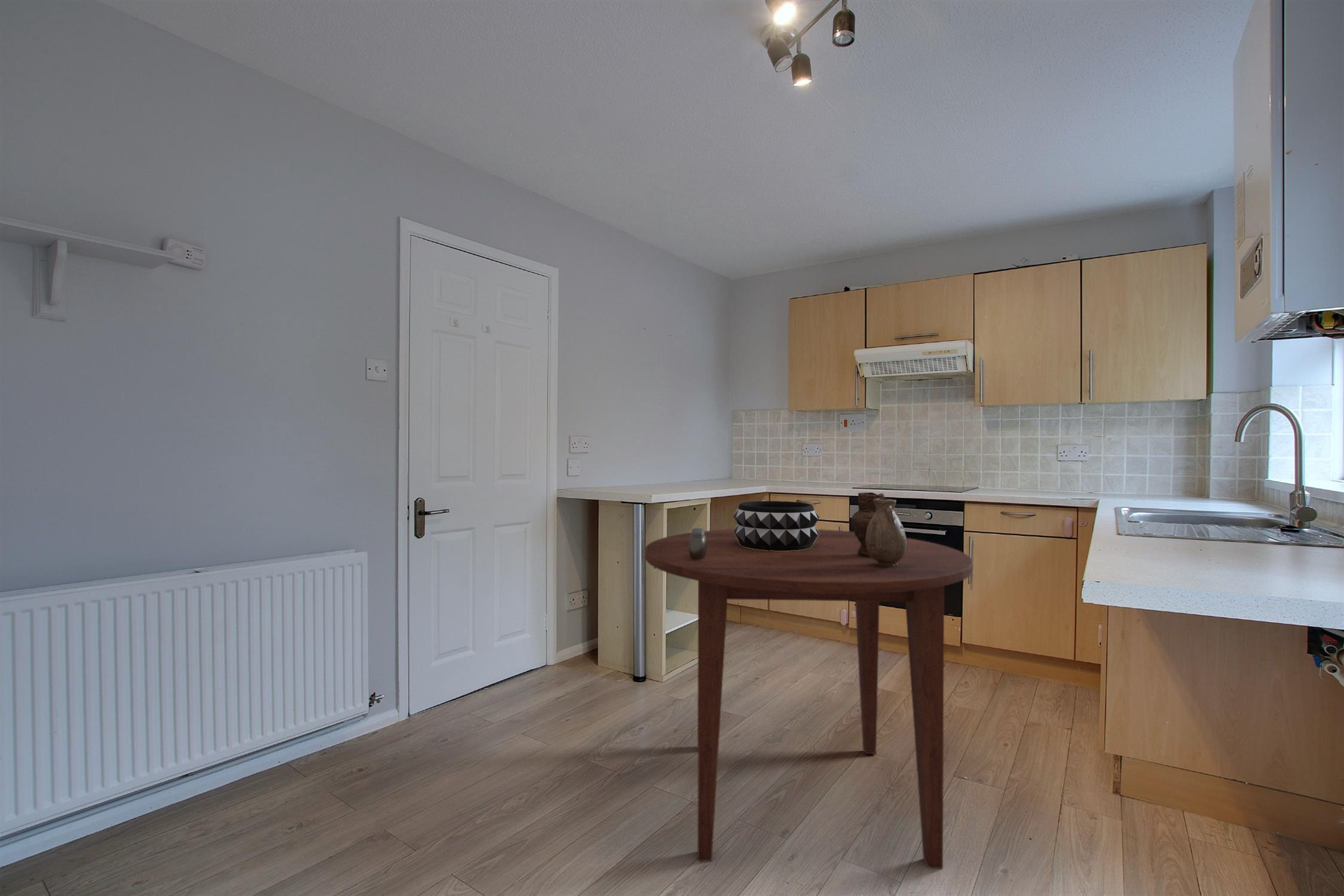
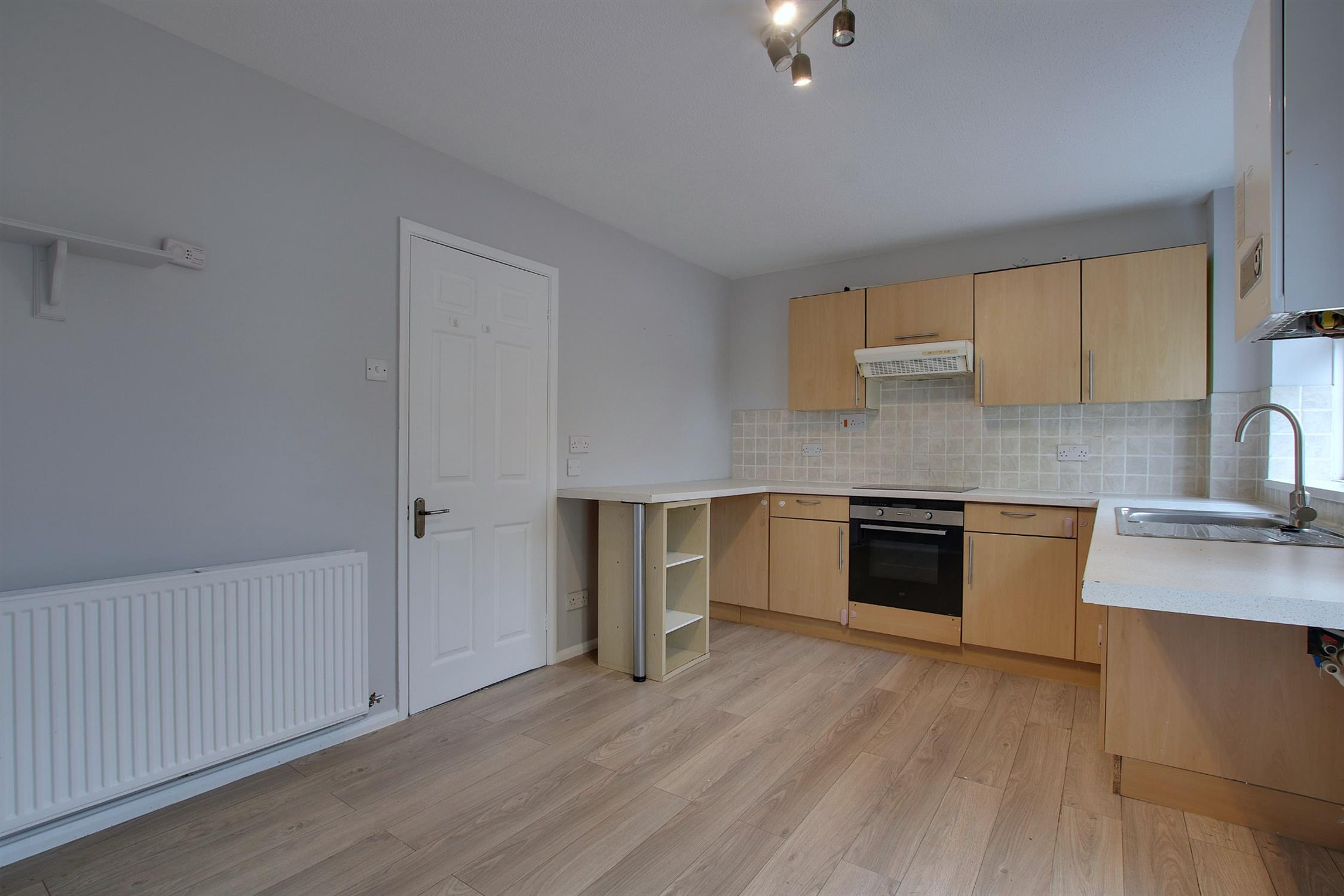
- salt and pepper shaker [689,527,706,561]
- vase [851,492,907,567]
- decorative bowl [733,501,820,551]
- dining table [644,529,973,869]
